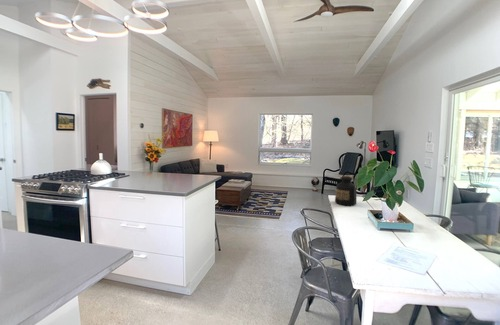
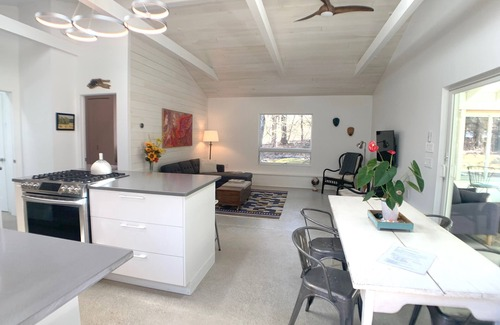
- bottle [334,175,357,207]
